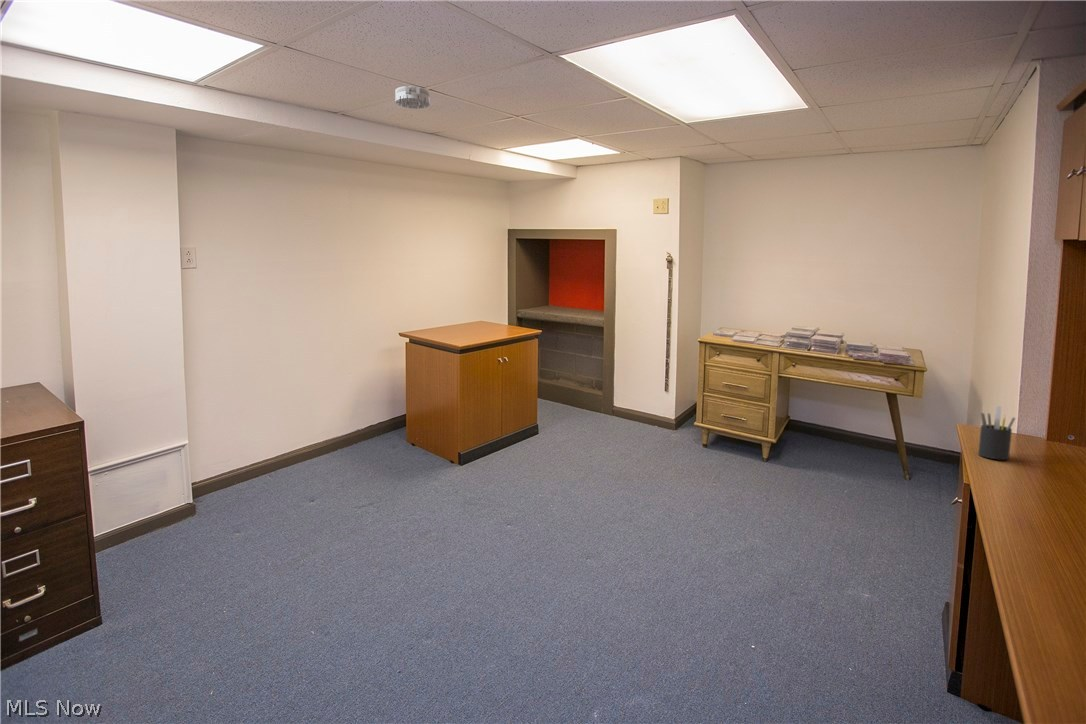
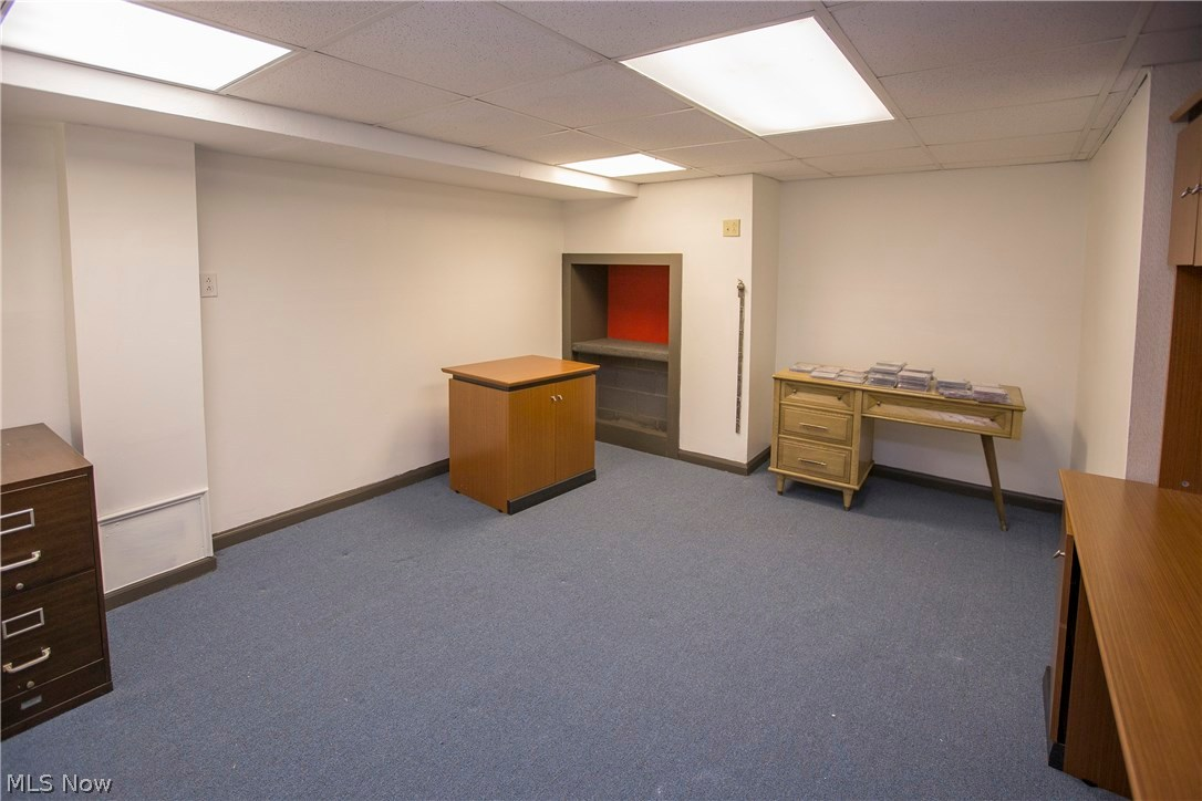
- pen holder [977,405,1016,461]
- smoke detector [394,85,431,110]
